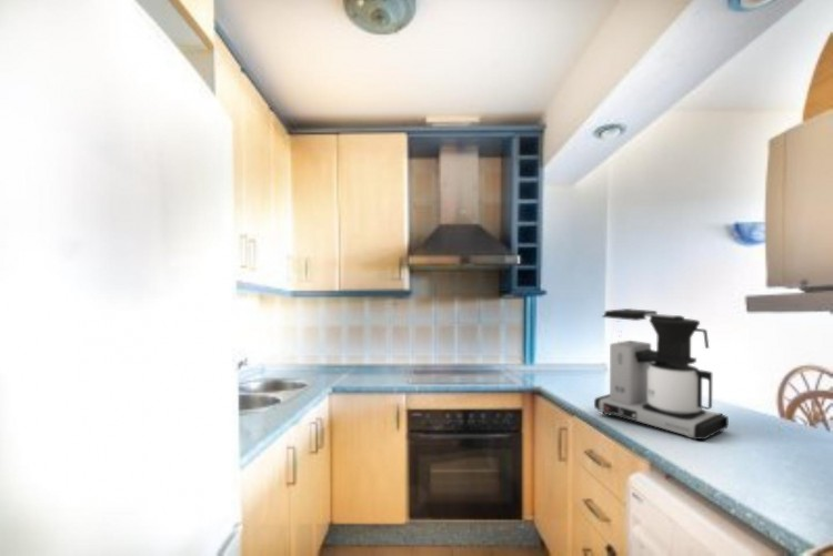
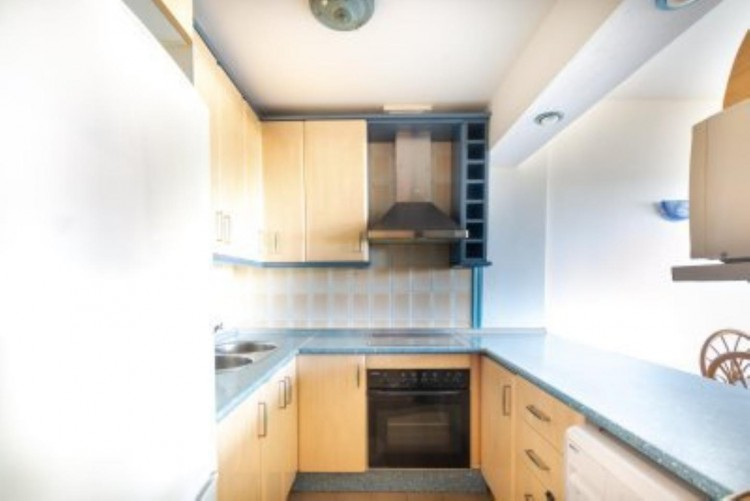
- coffee maker [593,307,730,441]
